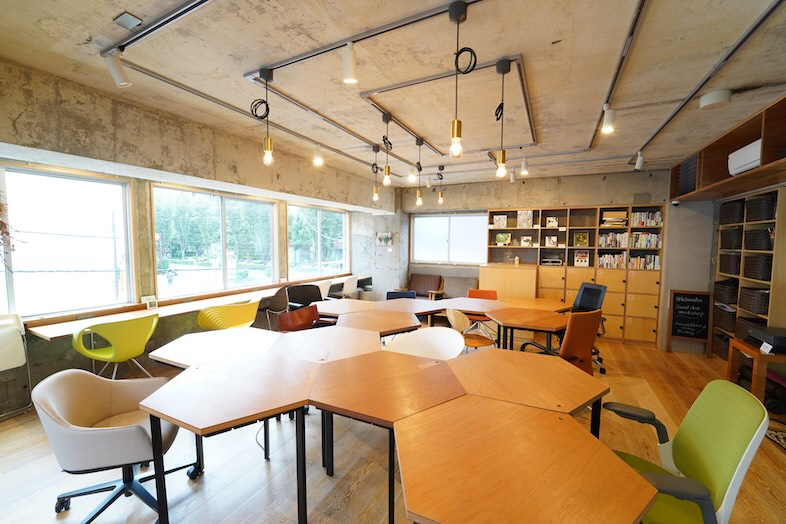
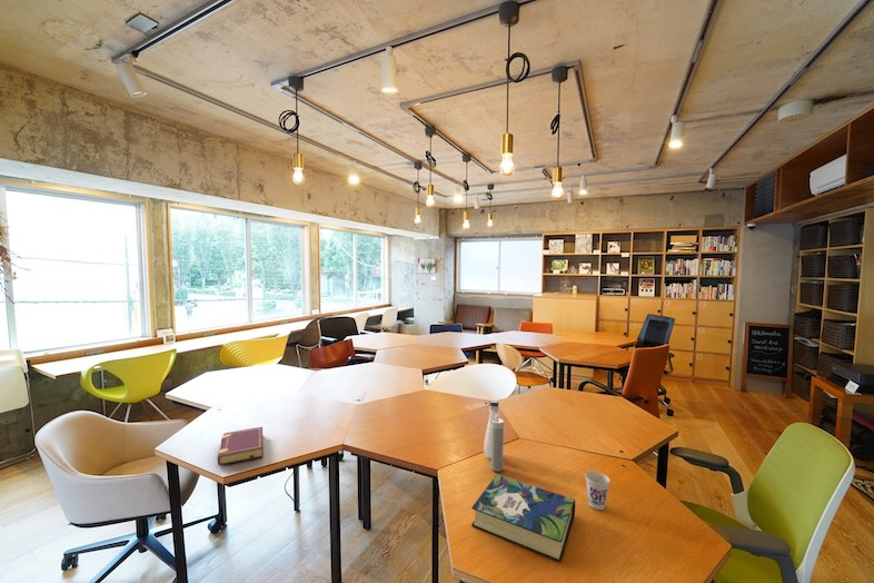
+ book [217,426,265,466]
+ cup [584,471,612,511]
+ book [470,474,576,563]
+ water bottle [483,399,505,473]
